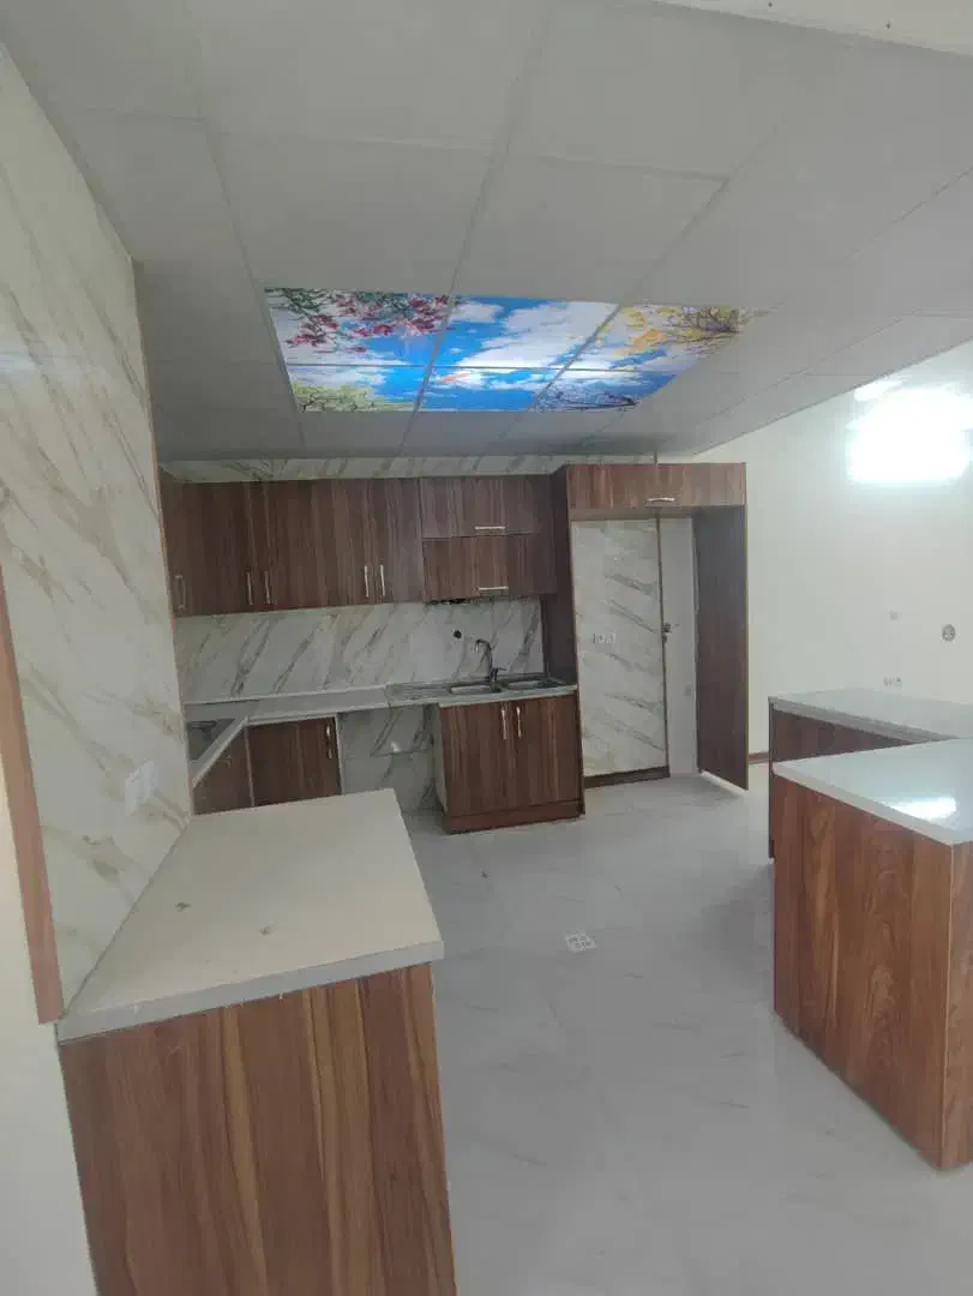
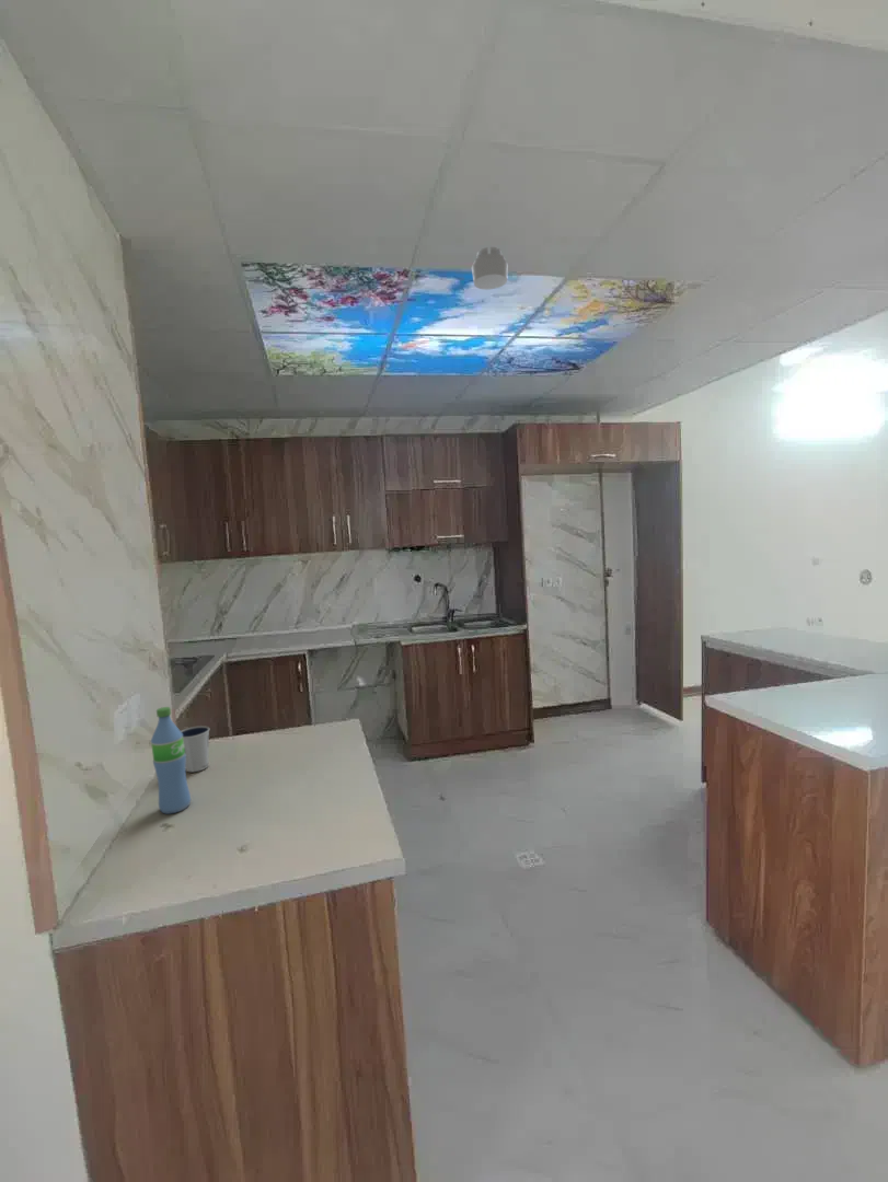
+ water bottle [150,706,192,815]
+ smoke detector [471,246,509,291]
+ dixie cup [180,725,210,773]
